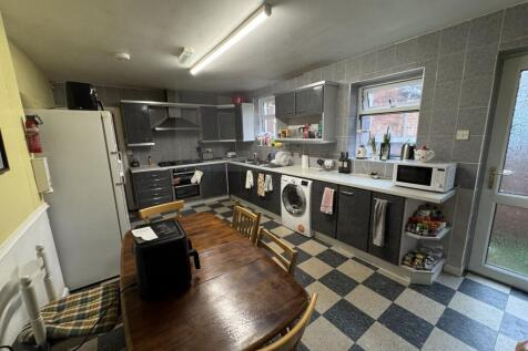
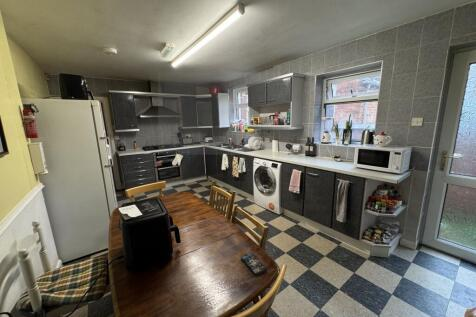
+ smartphone [240,252,268,277]
